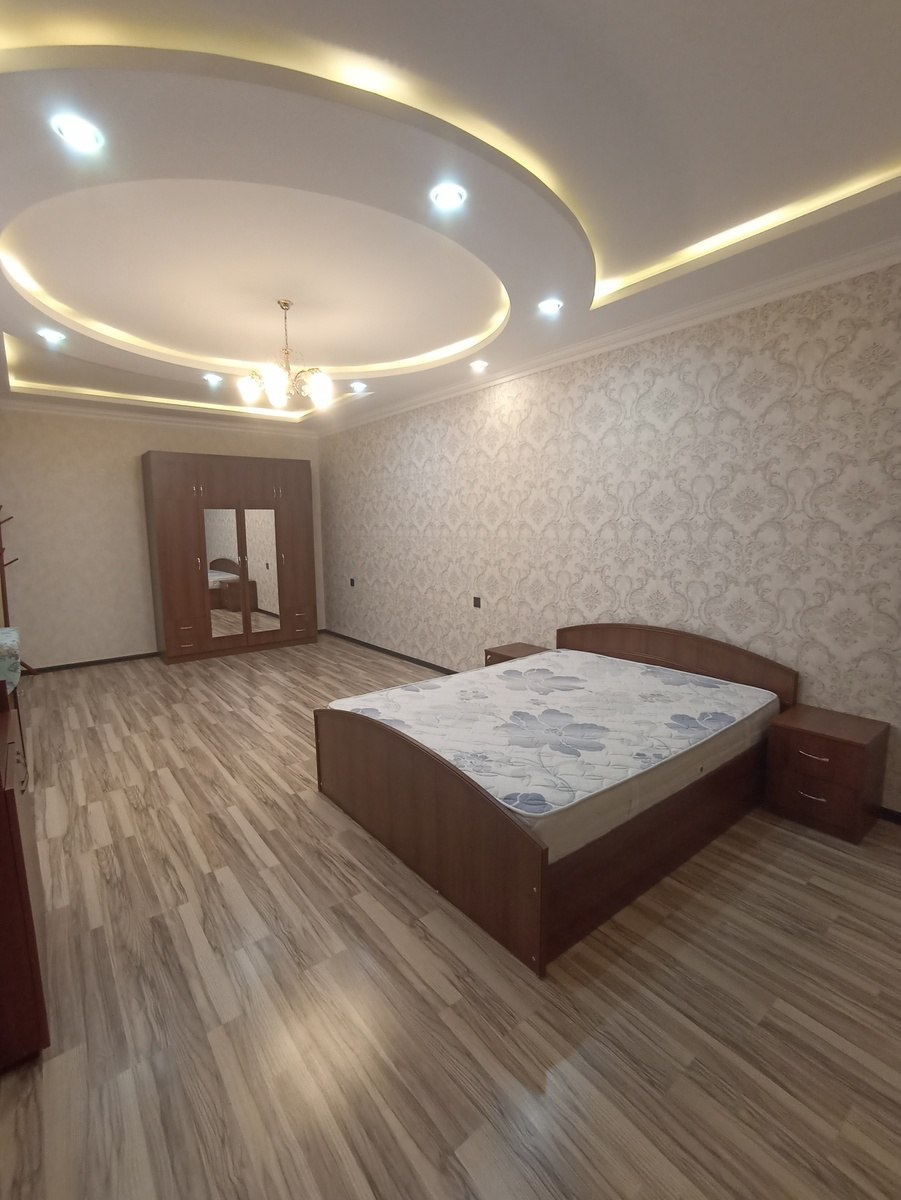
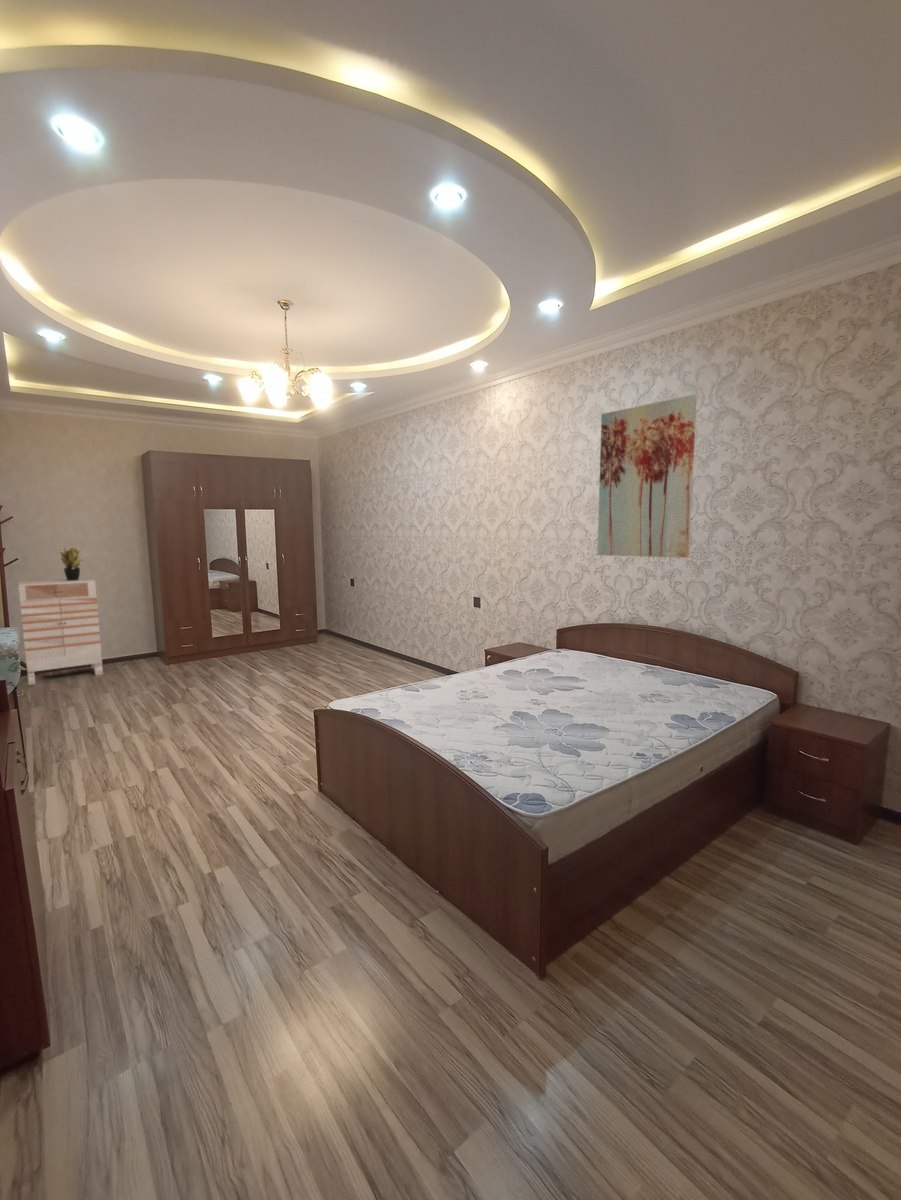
+ dresser [17,577,104,686]
+ potted plant [59,545,84,581]
+ wall art [596,394,698,559]
